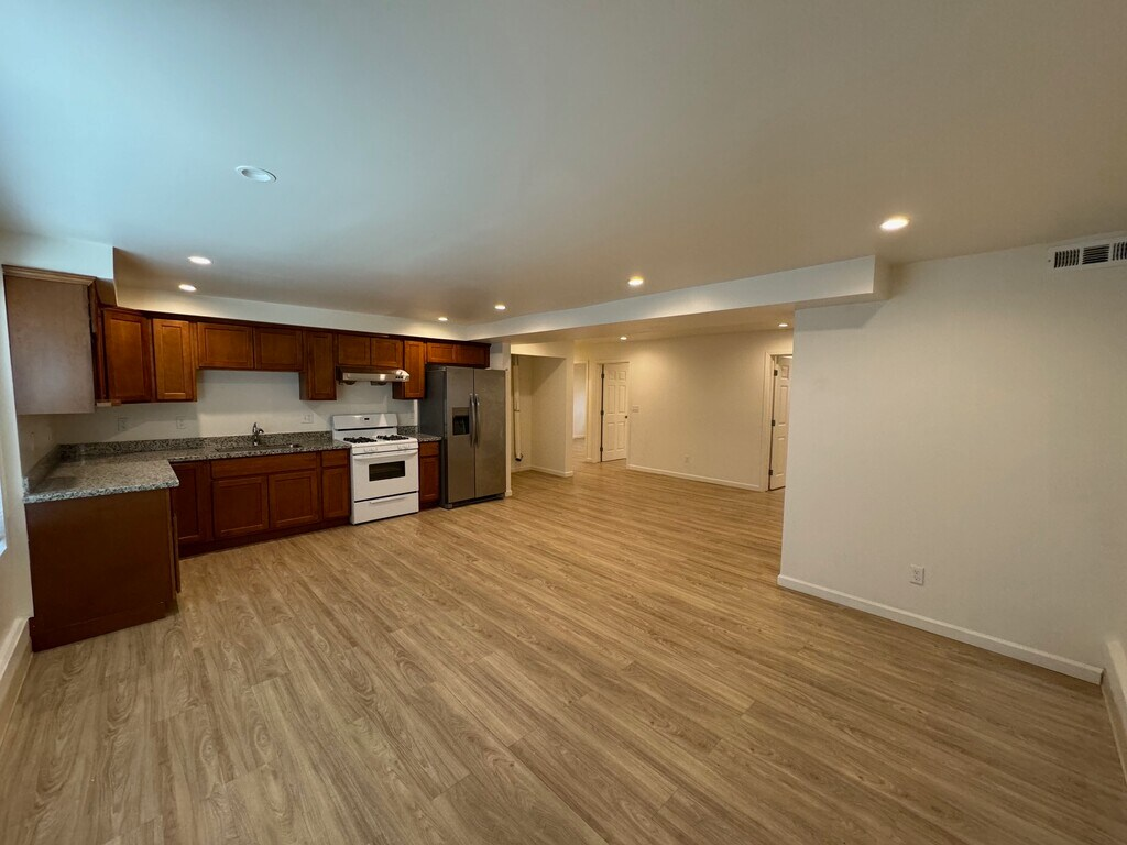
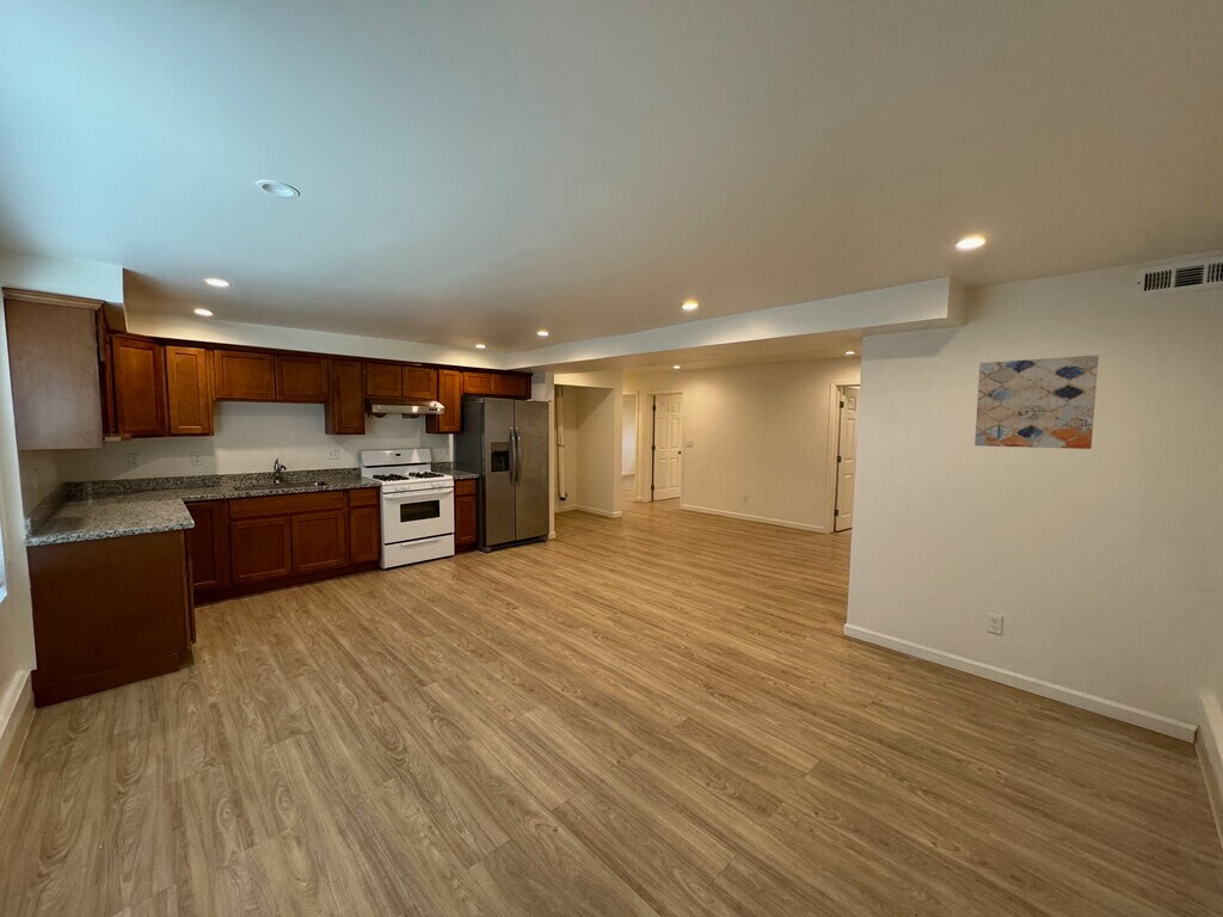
+ wall art [973,355,1100,450]
